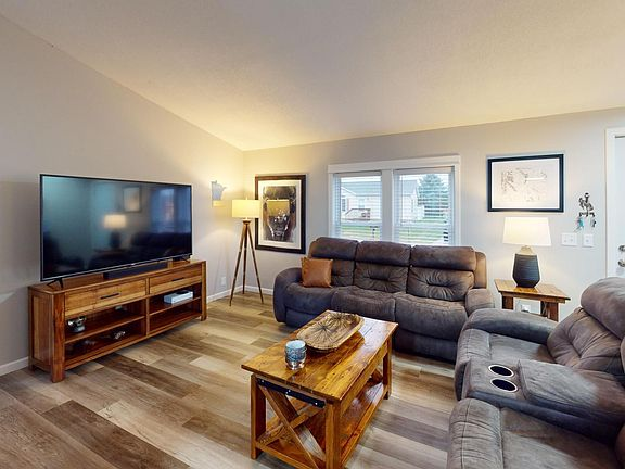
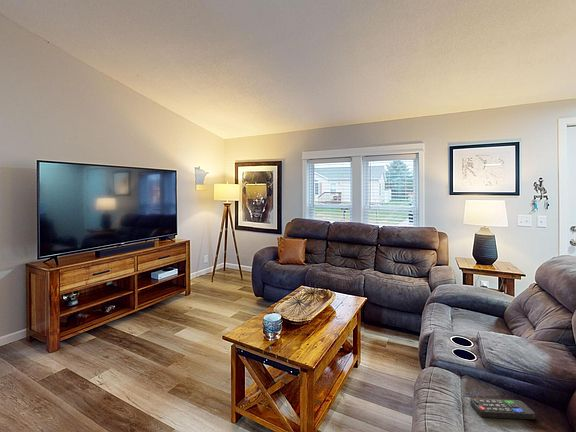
+ remote control [469,398,536,420]
